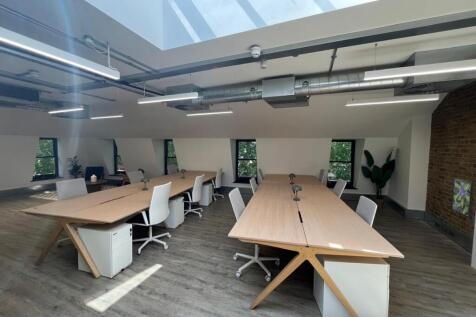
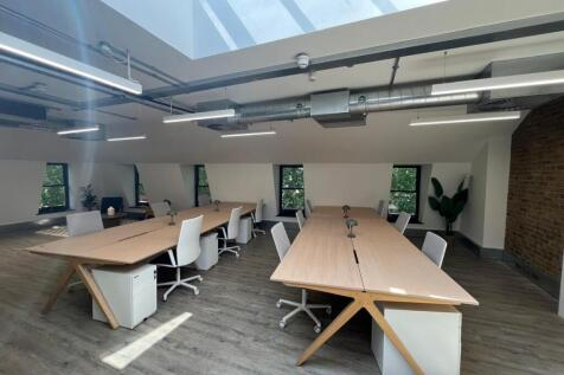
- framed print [451,177,474,218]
